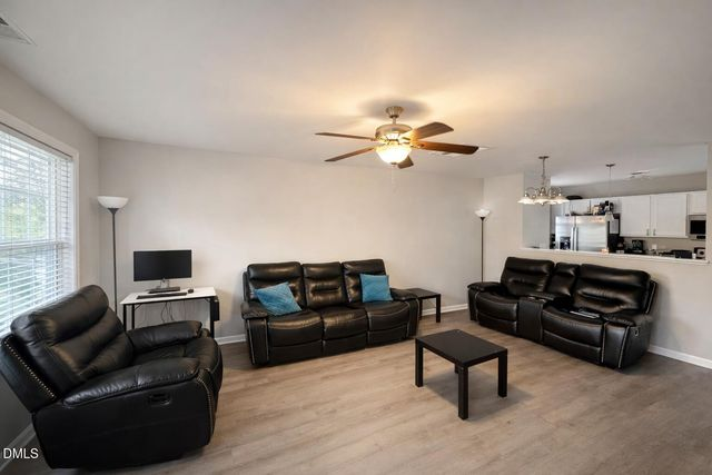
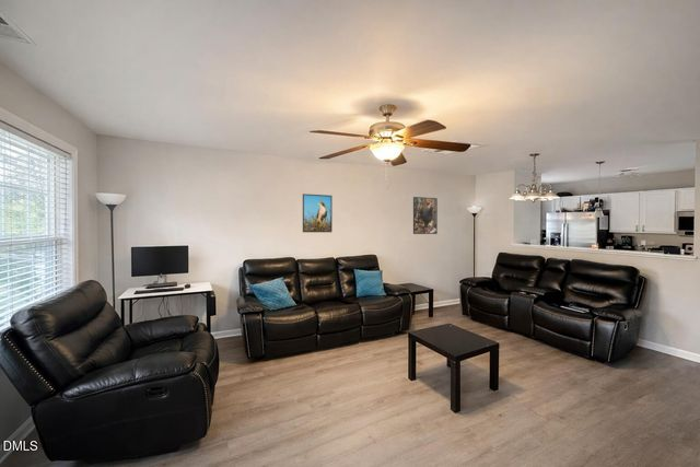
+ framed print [412,196,439,235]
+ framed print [302,192,334,233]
